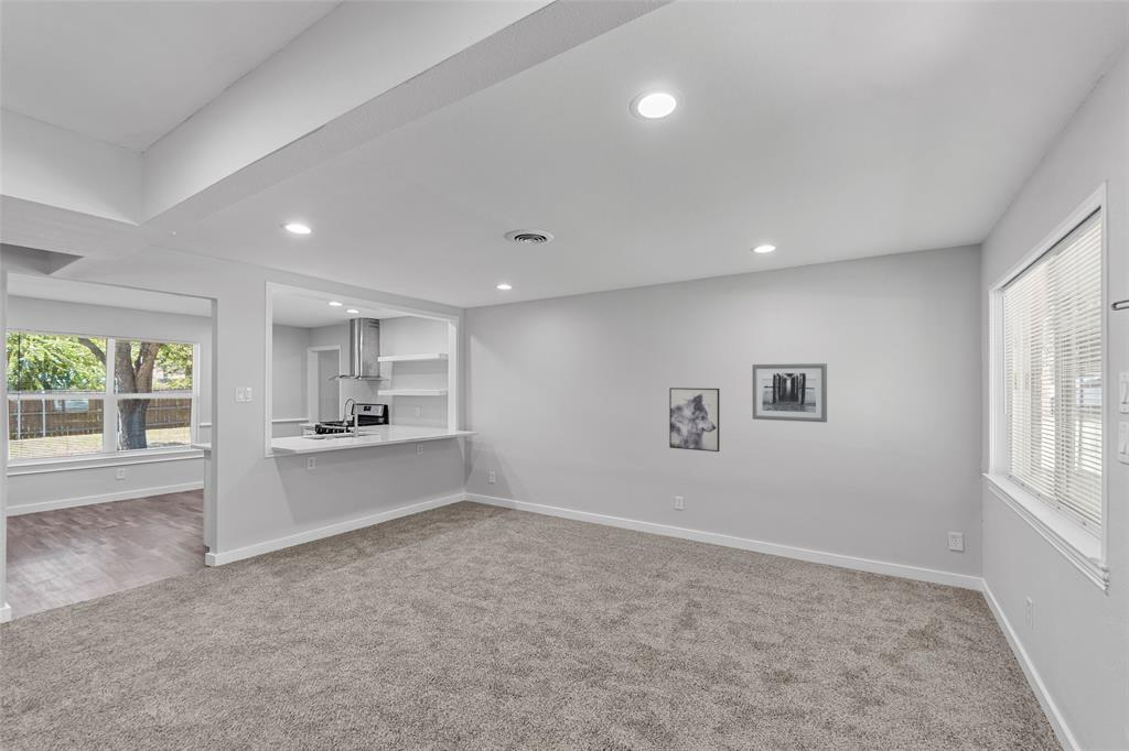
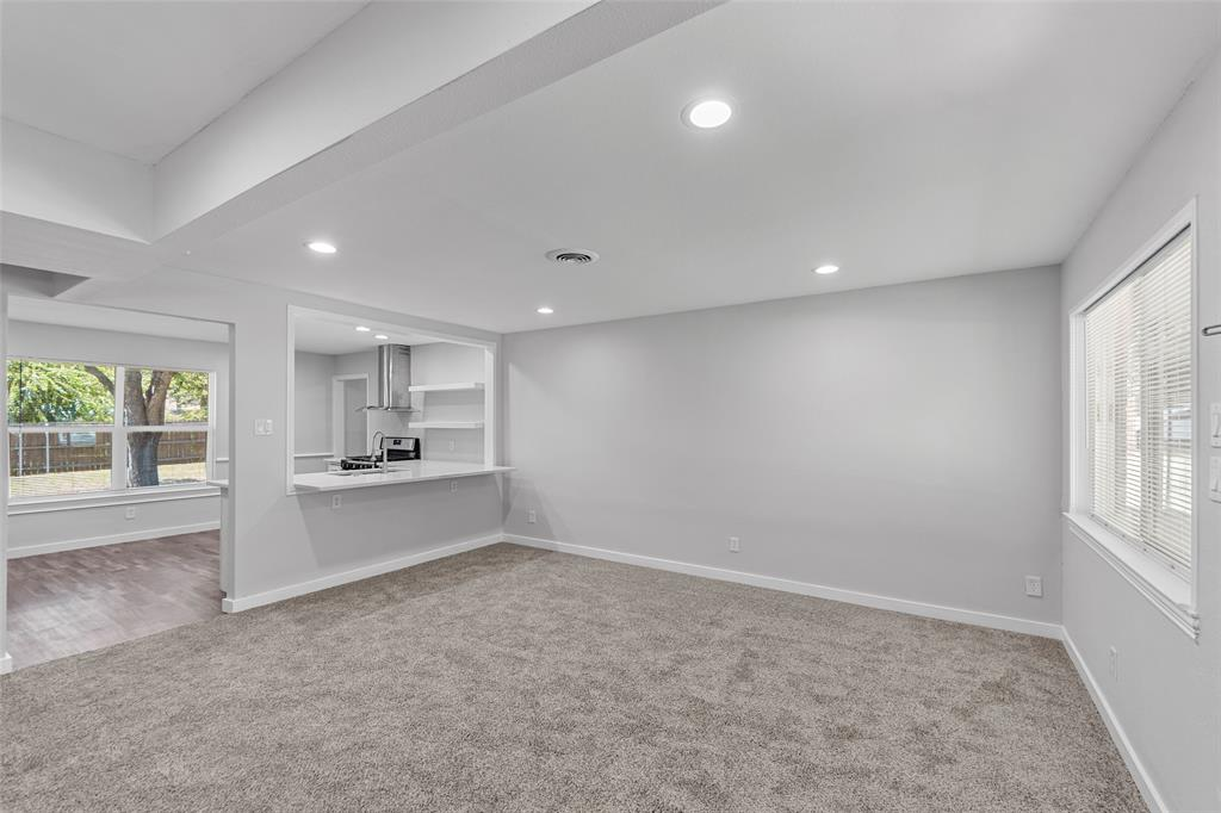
- wall art [668,387,721,453]
- wall art [752,362,828,424]
